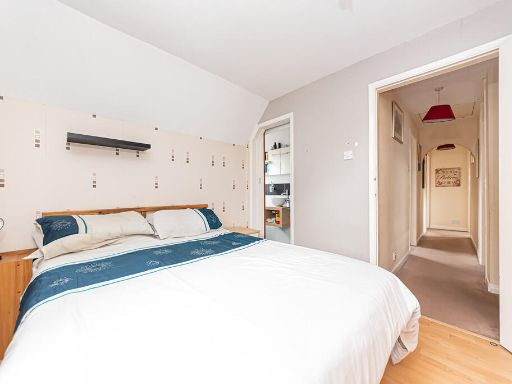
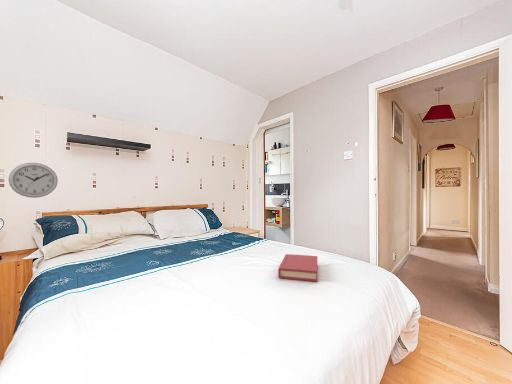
+ wall clock [8,162,59,199]
+ hardback book [277,253,318,283]
